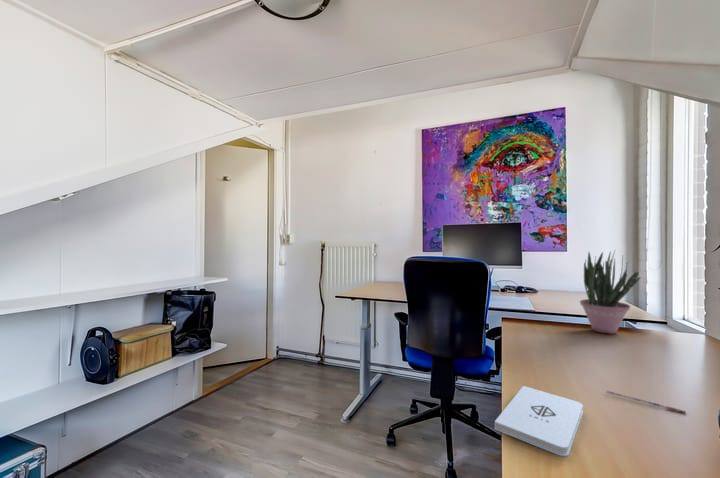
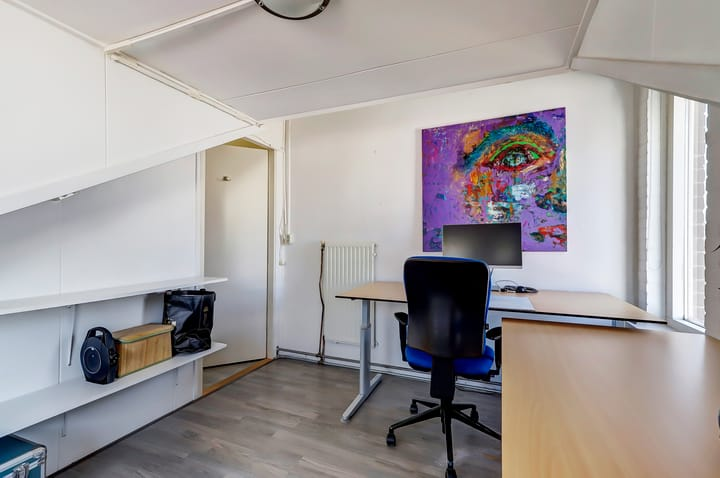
- pen [605,390,687,414]
- notepad [494,385,584,457]
- potted plant [579,250,642,335]
